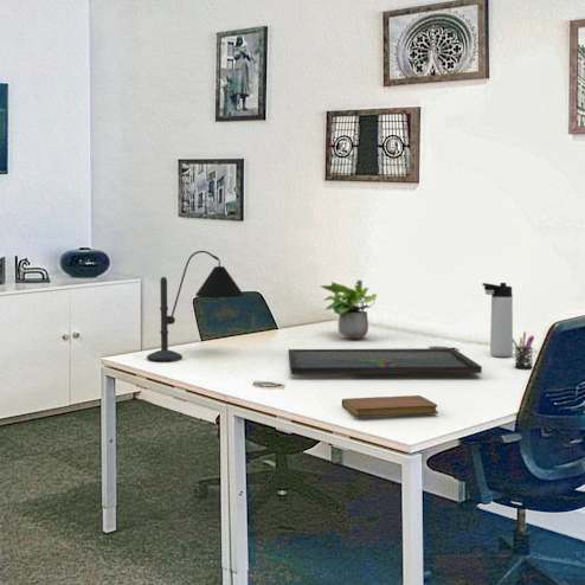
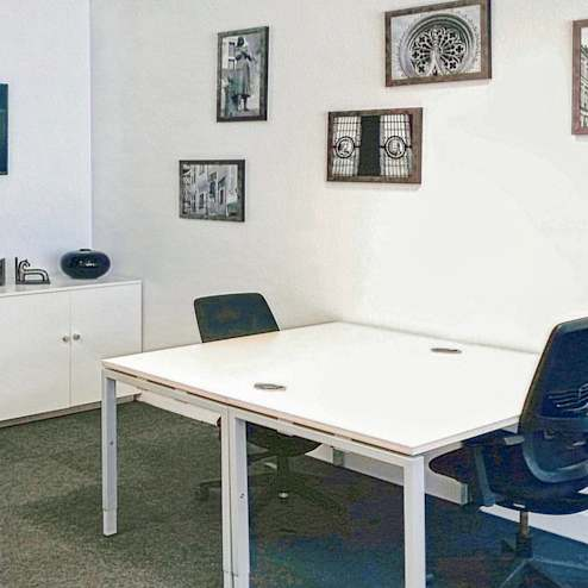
- desk lamp [146,250,245,361]
- monitor [288,347,483,375]
- thermos bottle [481,282,514,358]
- notebook [341,394,439,418]
- potted plant [320,279,378,341]
- pen holder [510,330,535,369]
